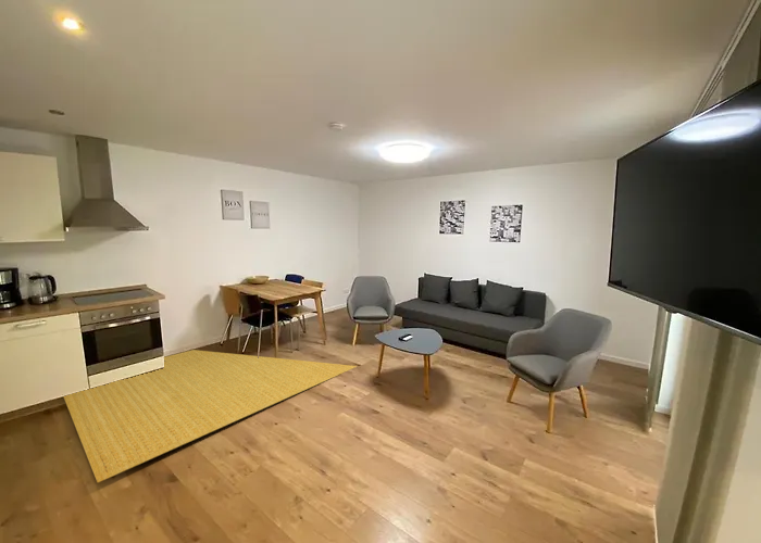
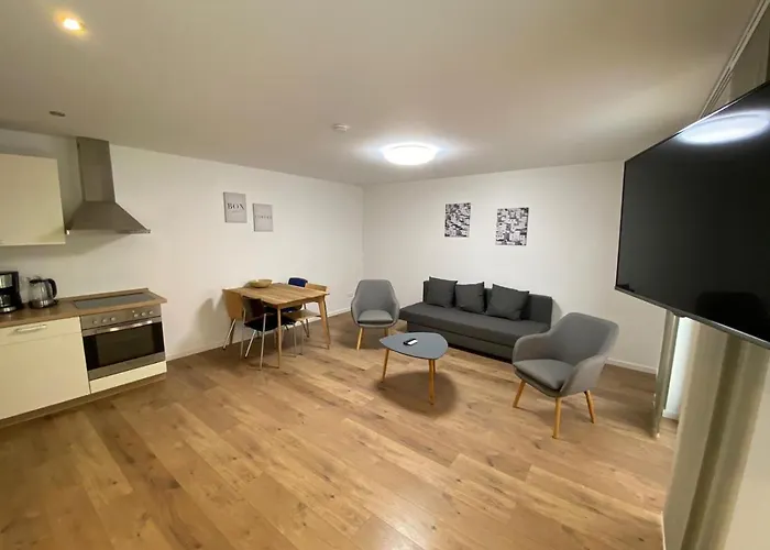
- rug [62,349,358,483]
